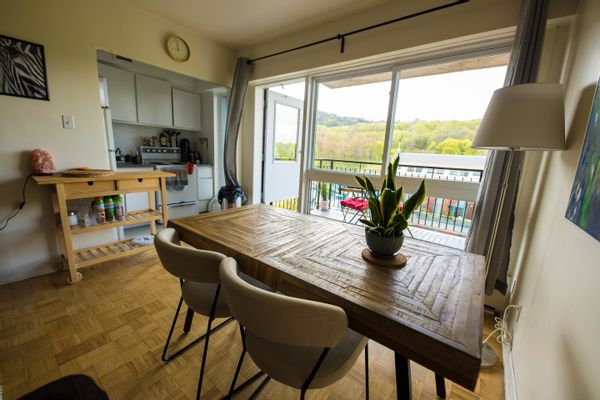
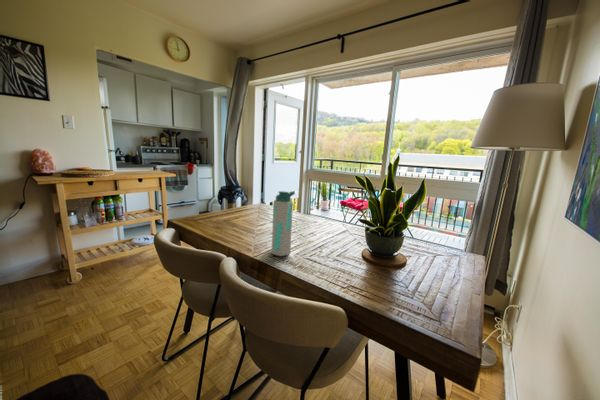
+ water bottle [270,190,298,257]
